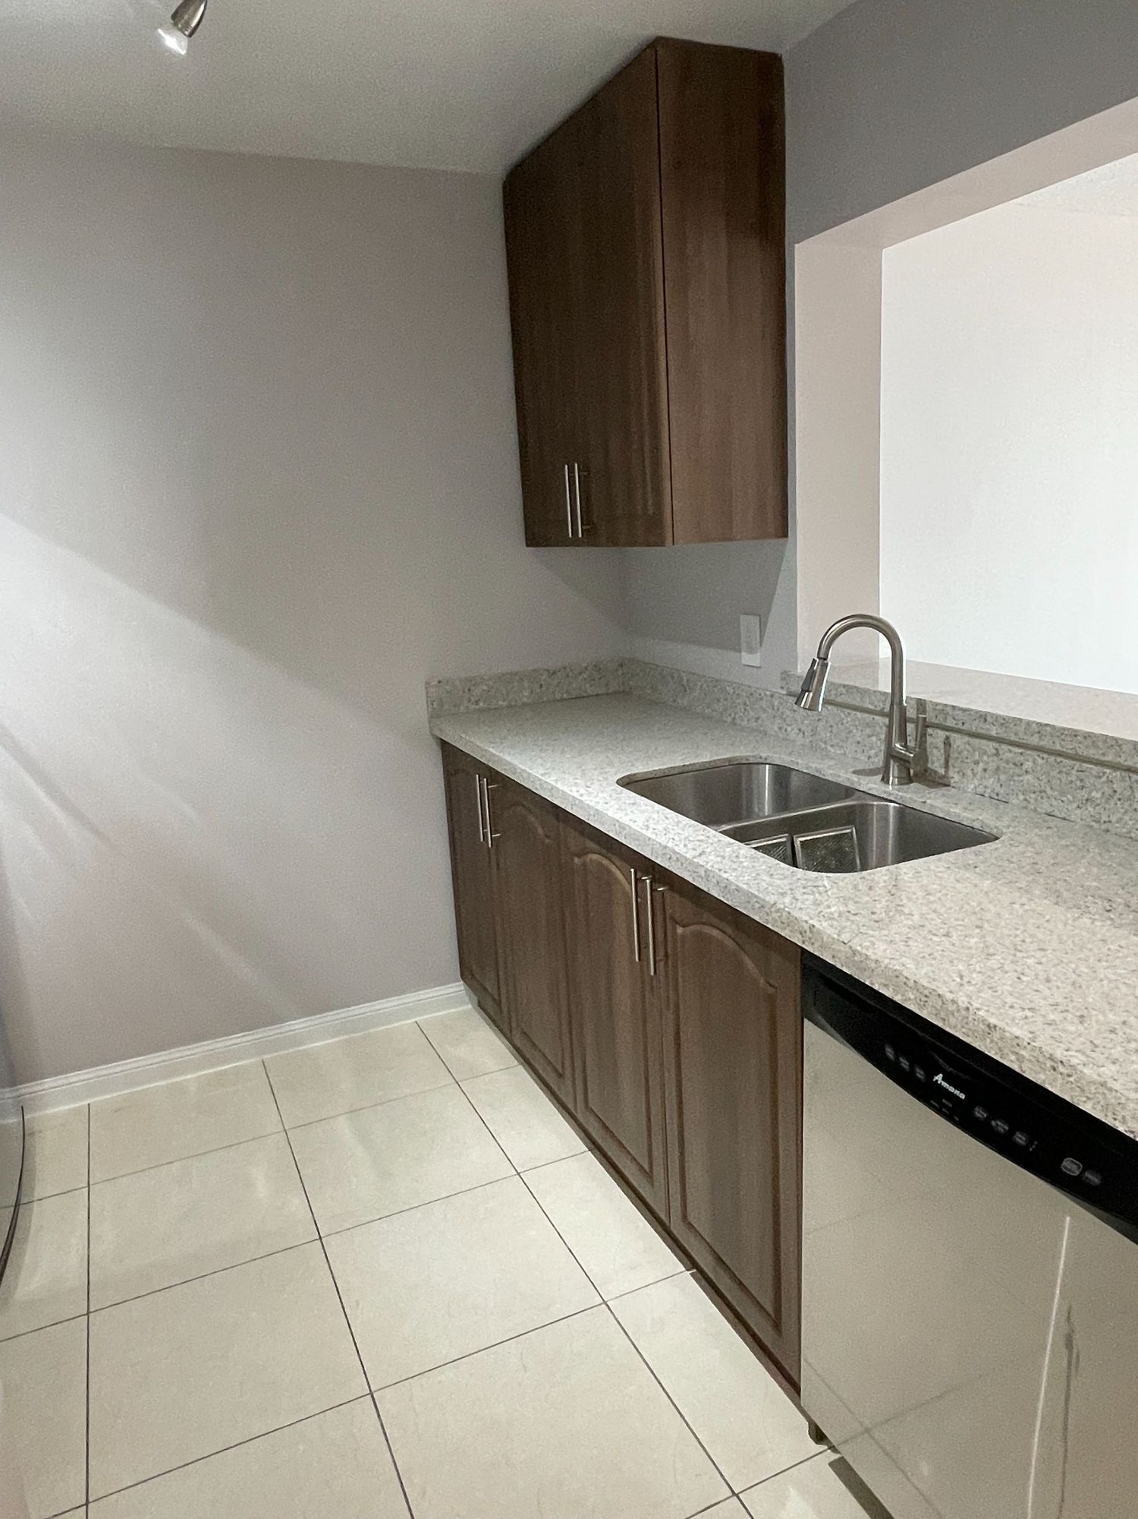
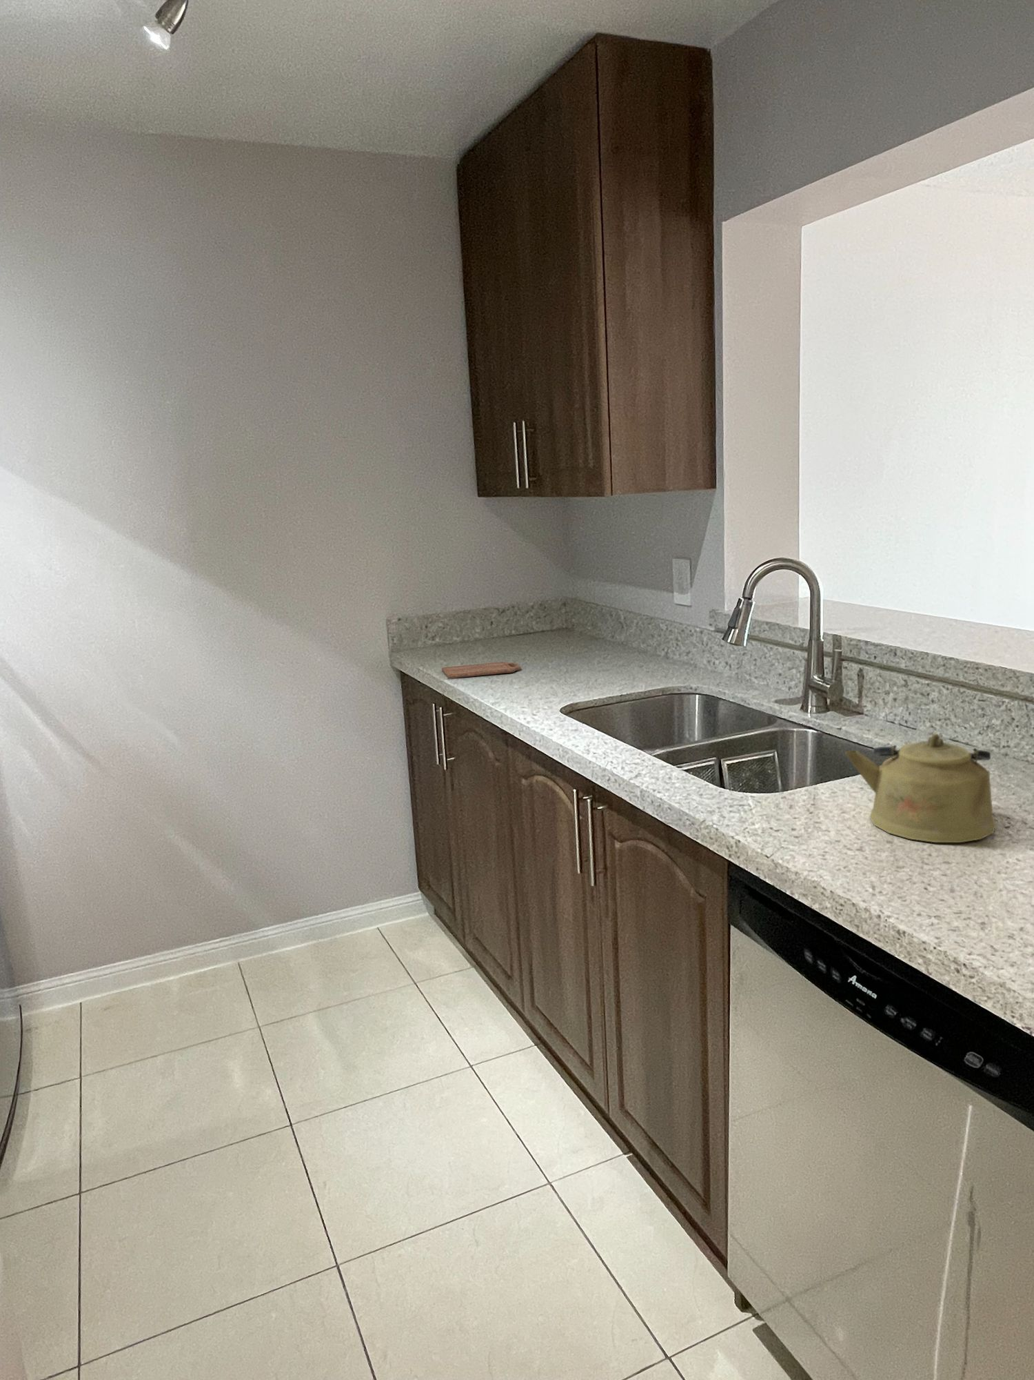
+ kettle [844,732,997,843]
+ cutting board [441,661,521,679]
